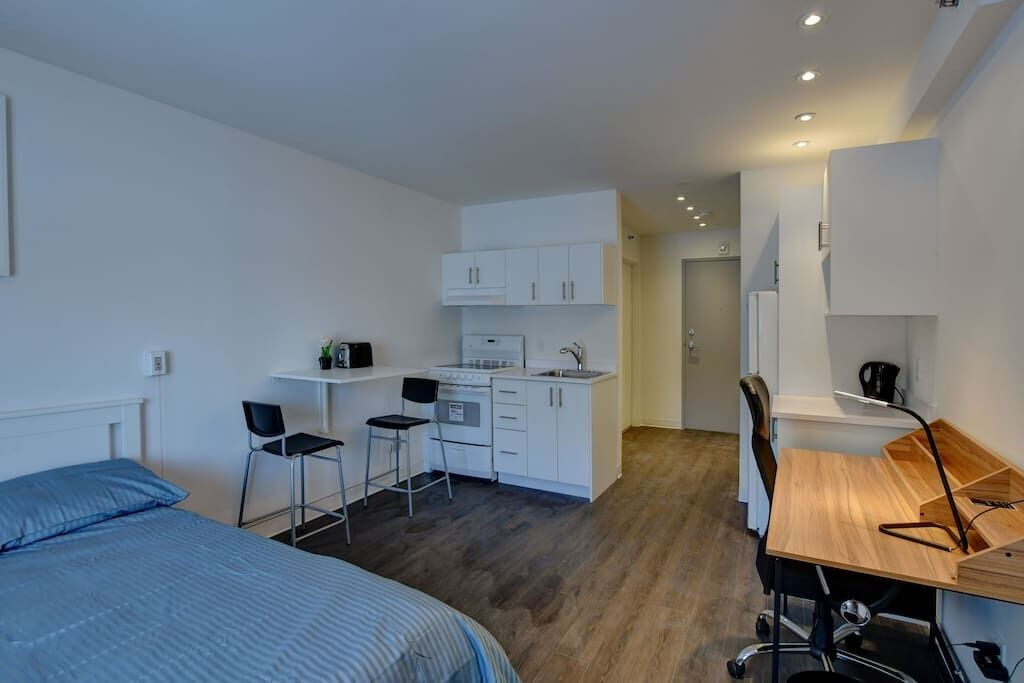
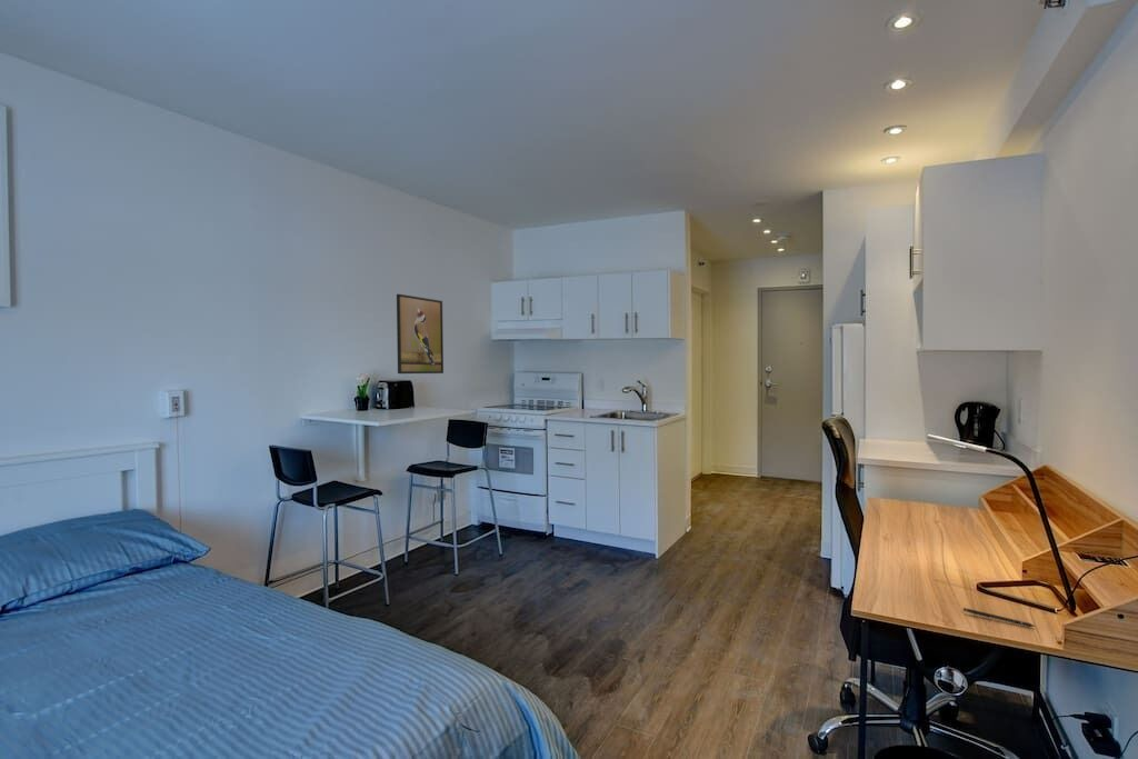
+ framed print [396,293,445,374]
+ pen [962,607,1037,628]
